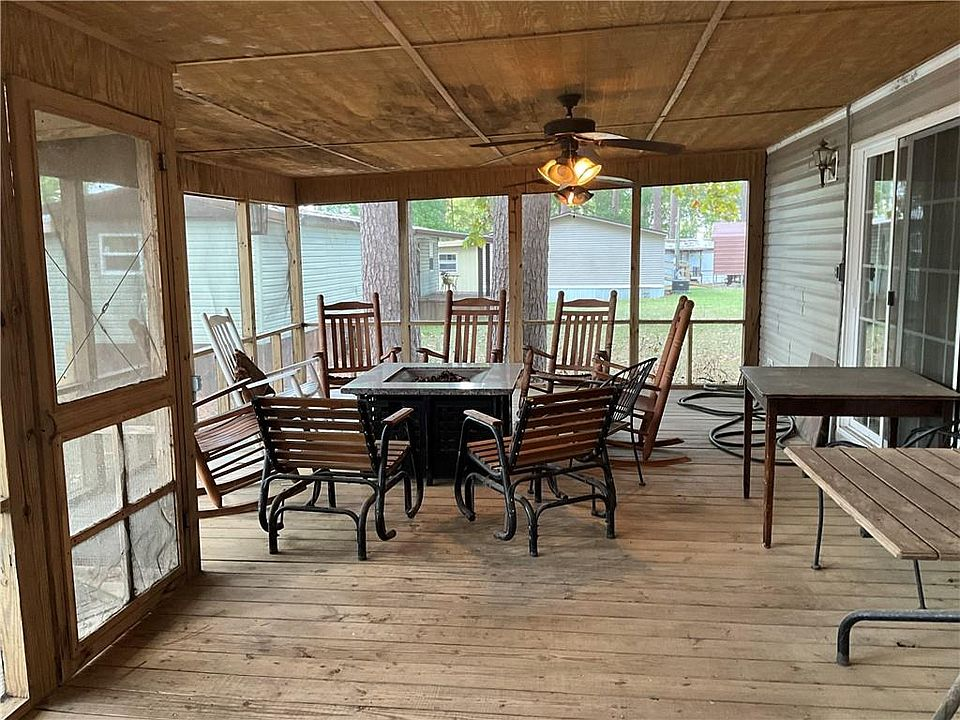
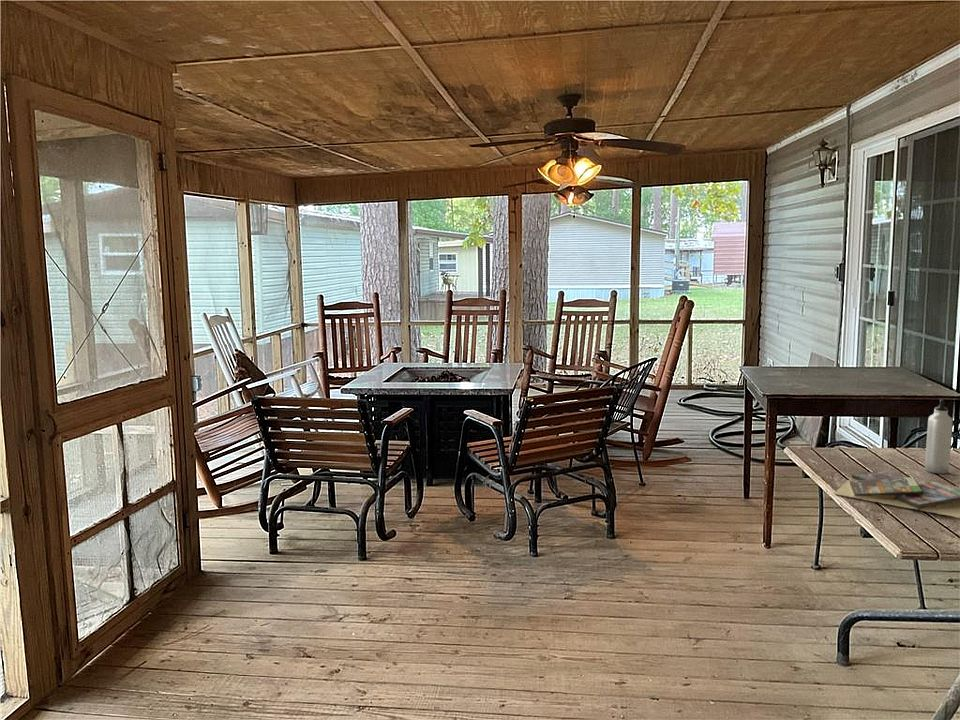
+ video game cases [832,470,960,519]
+ water bottle [924,398,954,475]
